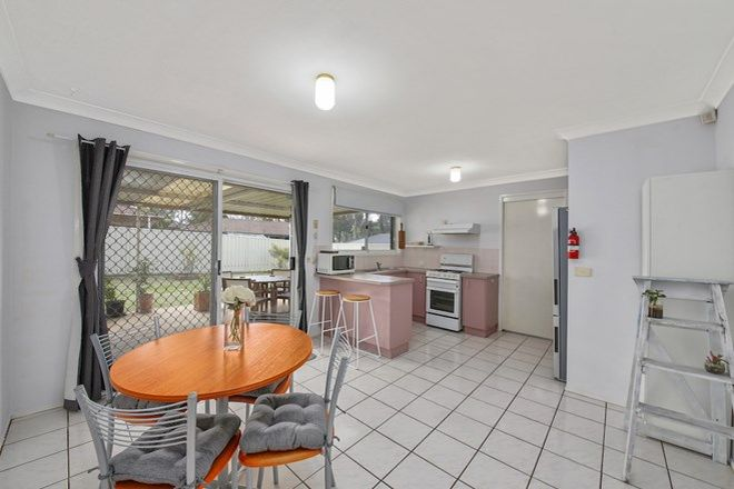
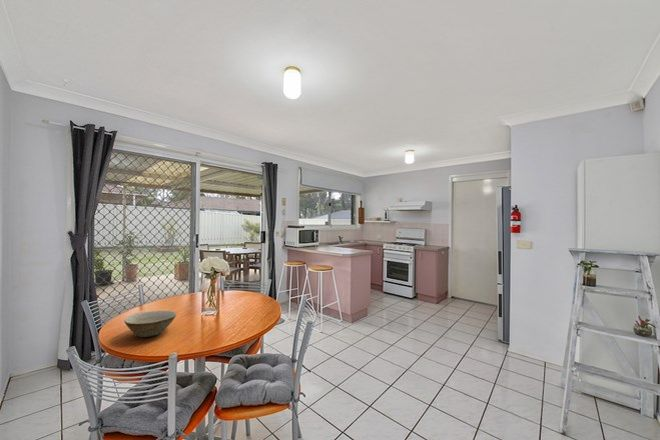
+ bowl [123,310,177,338]
